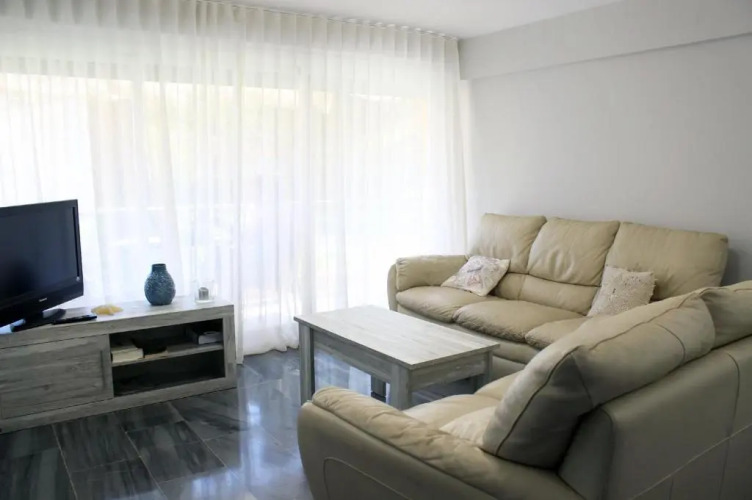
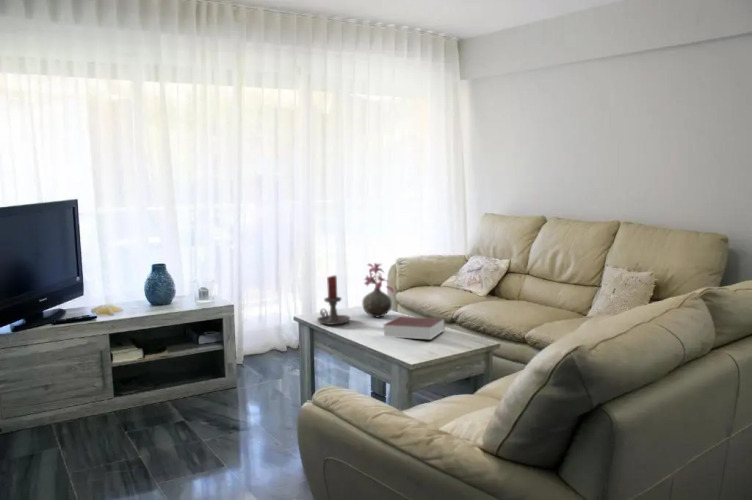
+ vase [361,262,395,318]
+ book [383,316,446,340]
+ candle holder [316,274,351,326]
